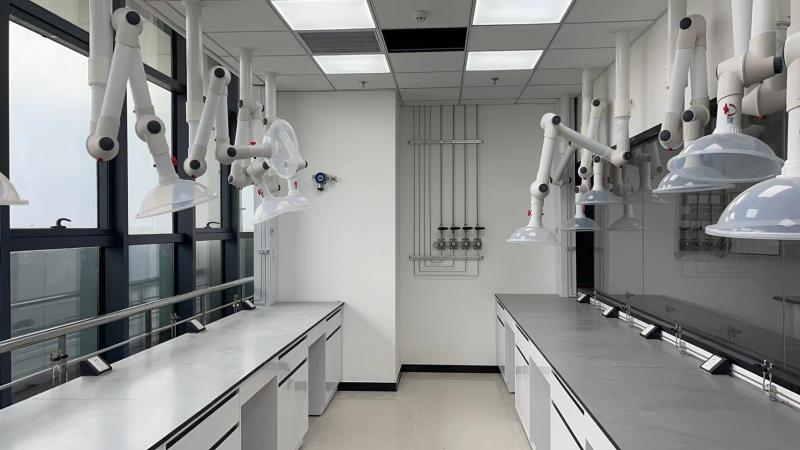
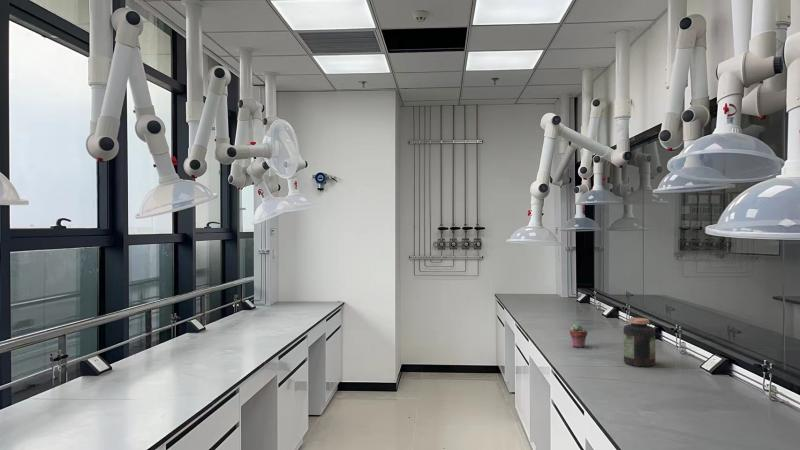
+ potted succulent [568,323,588,349]
+ jar [623,317,656,368]
